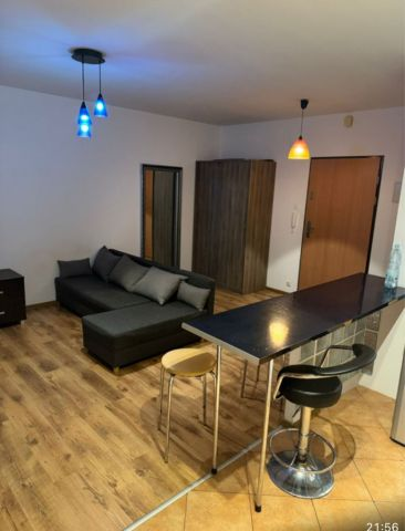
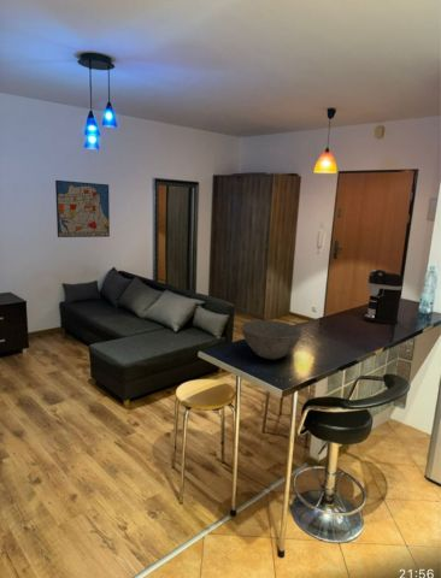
+ bowl [240,319,302,360]
+ coffee maker [363,269,404,325]
+ wall art [54,179,111,238]
